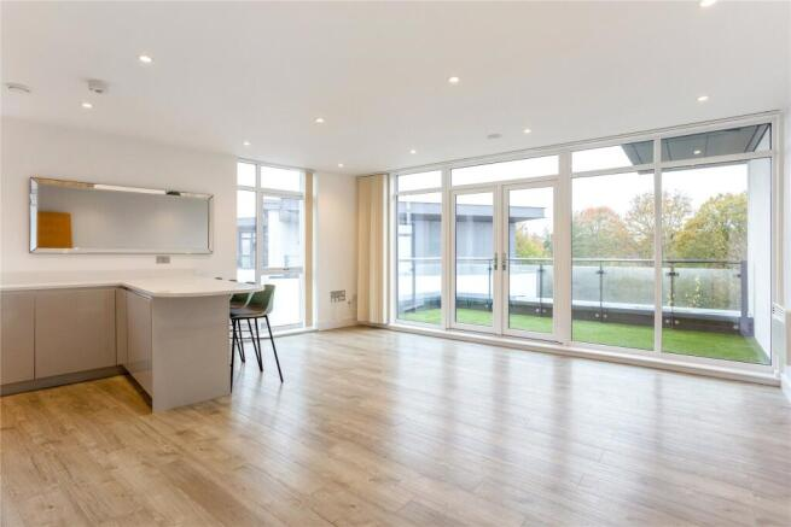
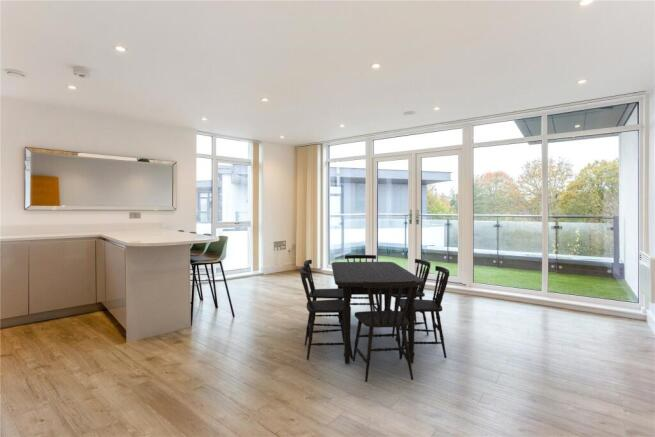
+ dining table [299,254,450,383]
